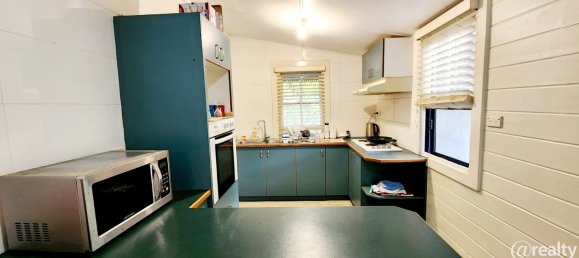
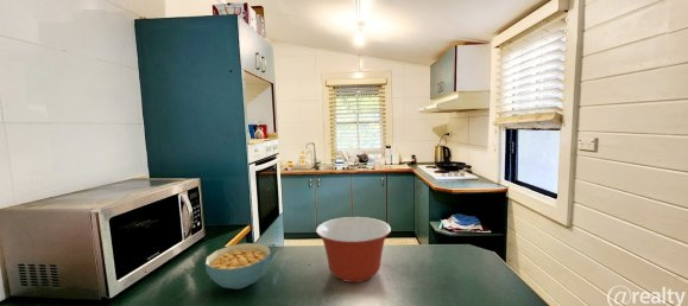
+ mixing bowl [315,216,392,283]
+ cereal bowl [204,242,272,291]
